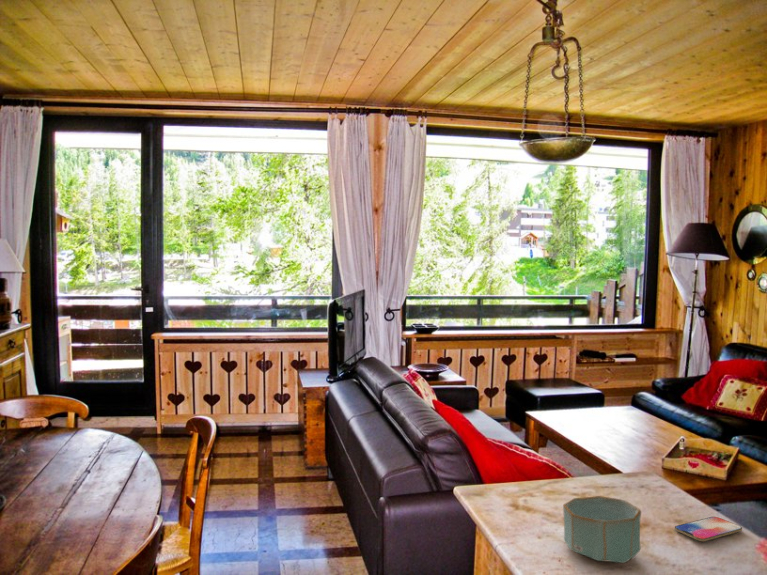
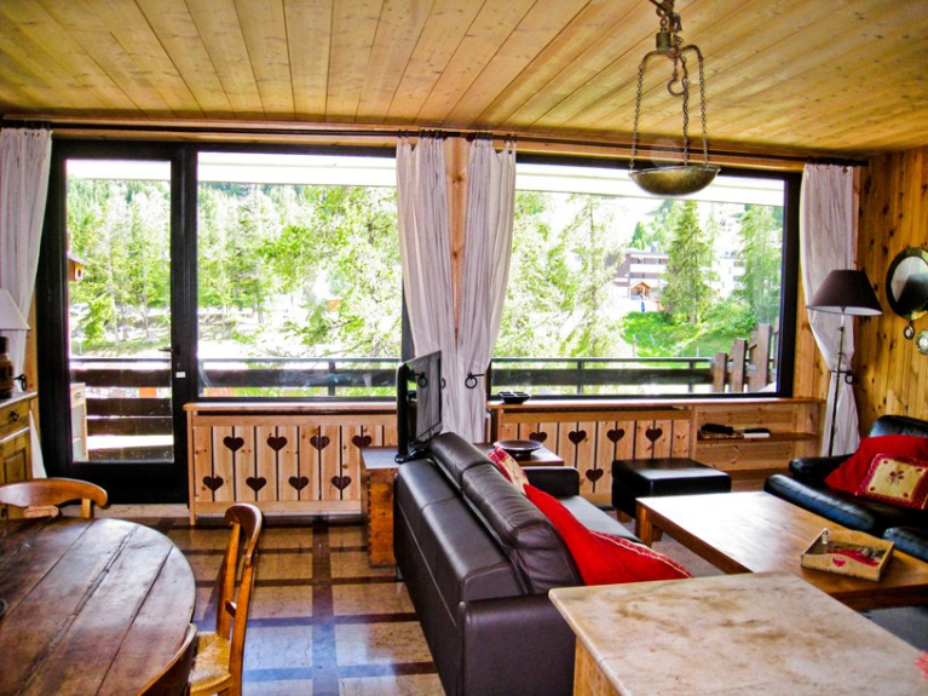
- smartphone [674,516,743,542]
- bowl [562,495,642,564]
